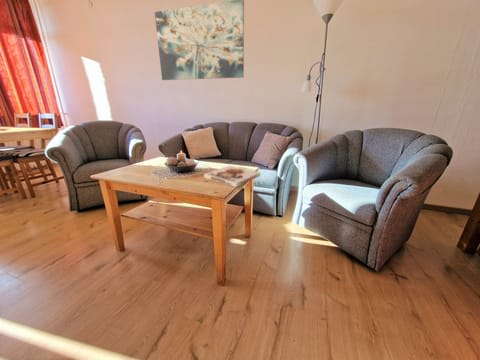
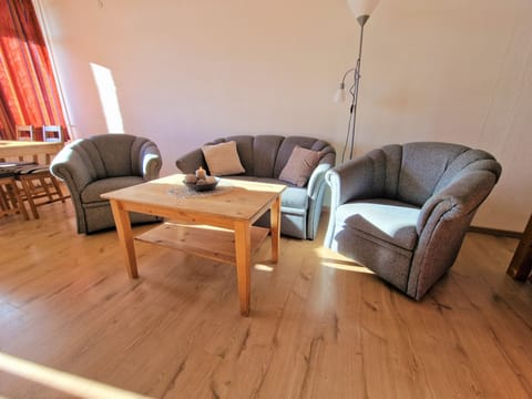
- wall art [154,0,245,81]
- board game [203,165,261,188]
